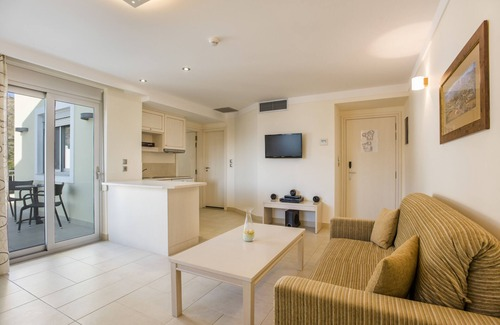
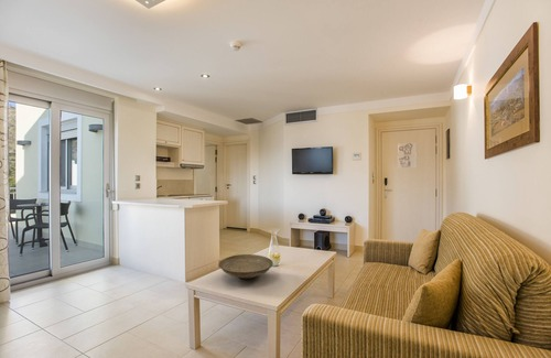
+ decorative bowl [217,253,274,281]
